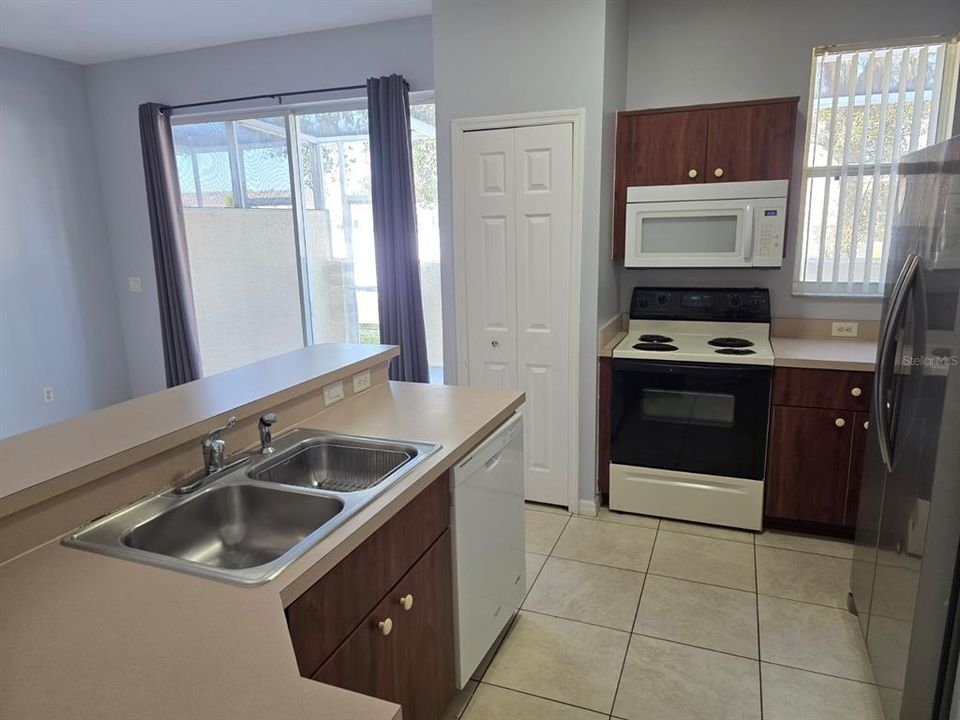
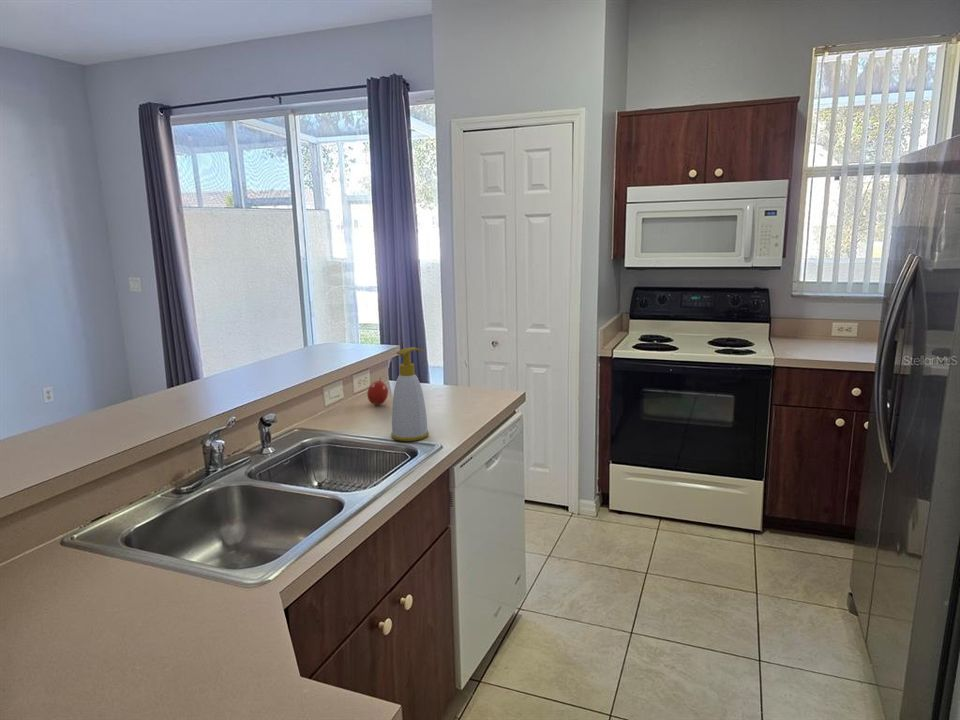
+ fruit [366,376,389,406]
+ soap bottle [390,346,430,442]
